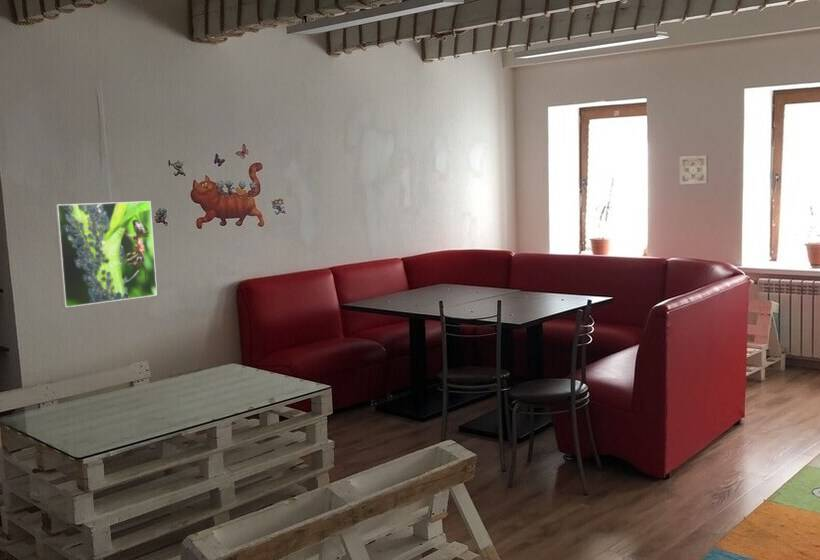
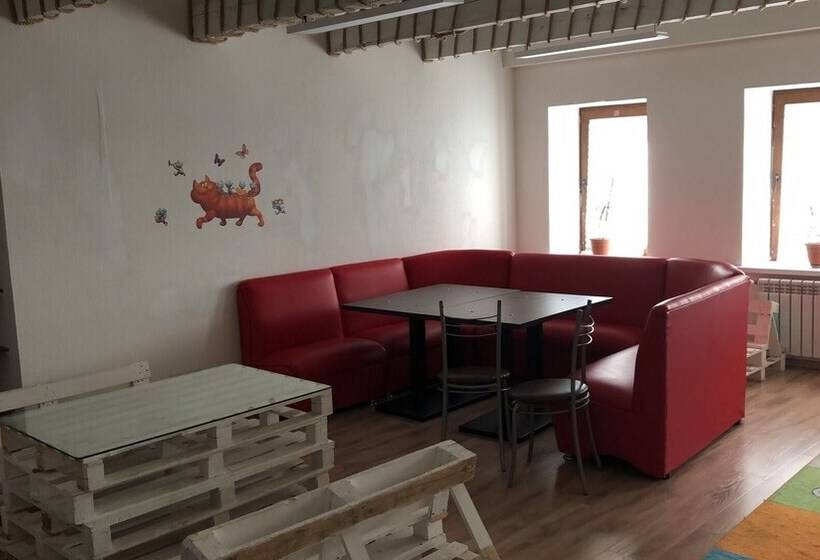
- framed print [54,200,158,308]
- wall ornament [679,154,709,186]
